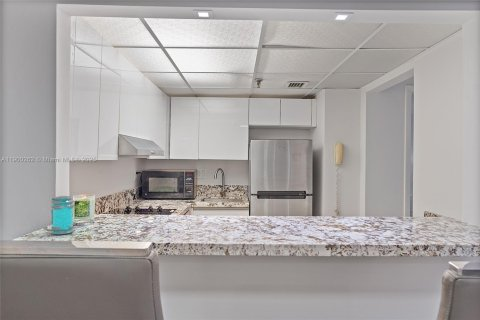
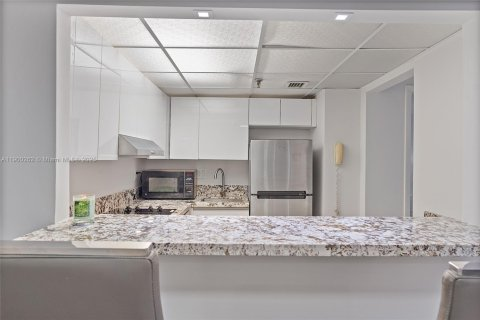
- jar [50,195,75,236]
